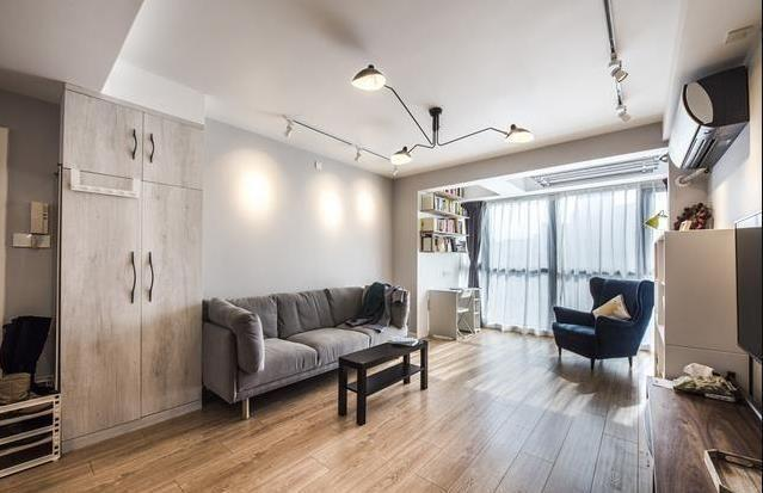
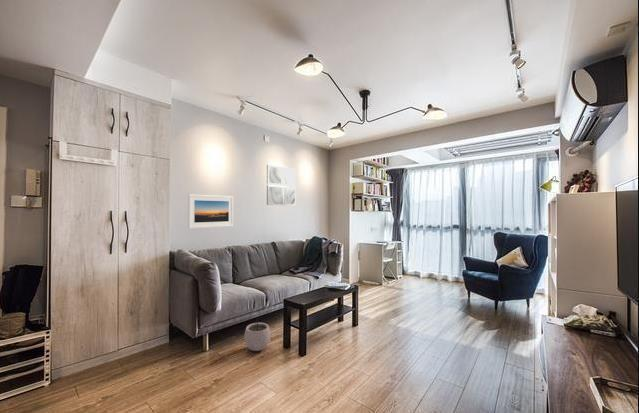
+ plant pot [243,317,271,352]
+ wall art [266,164,297,206]
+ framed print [187,193,234,230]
